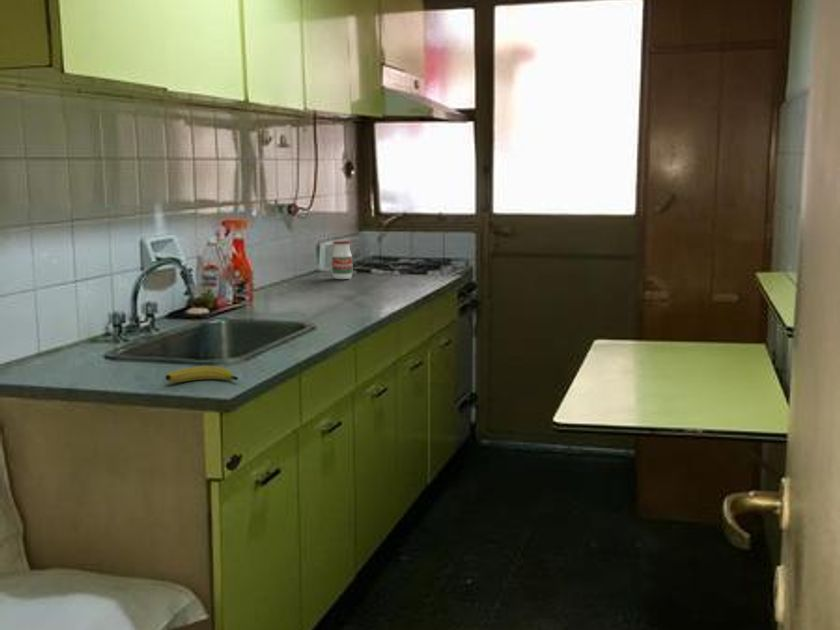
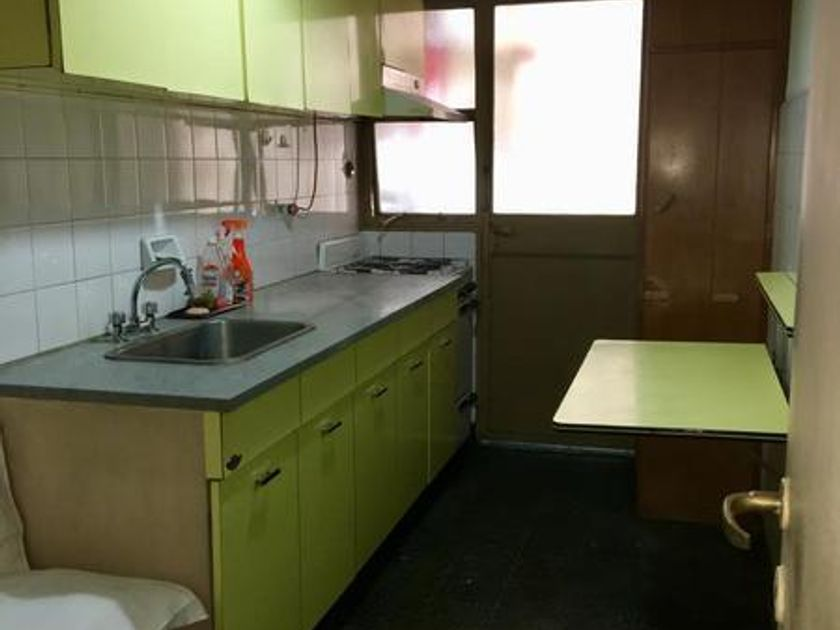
- jar [331,240,353,280]
- fruit [164,365,239,384]
